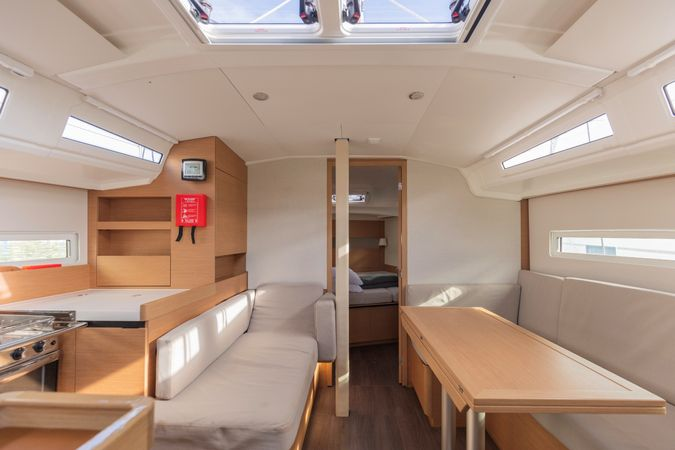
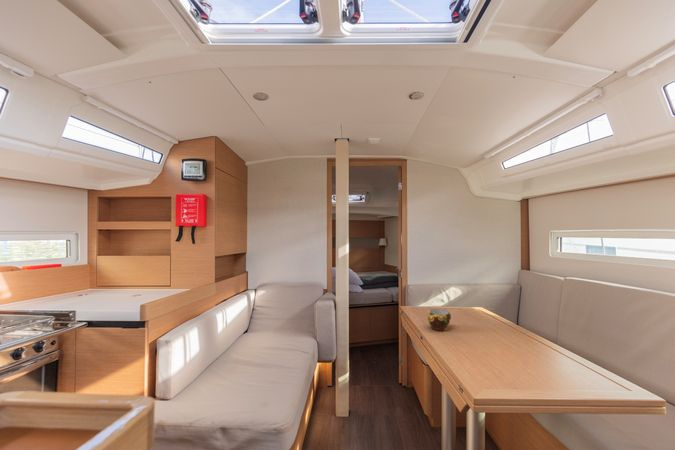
+ cup [427,308,452,332]
